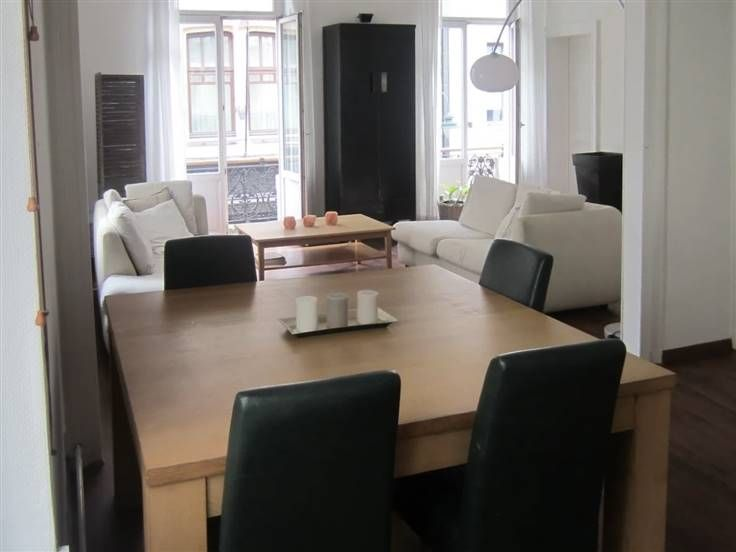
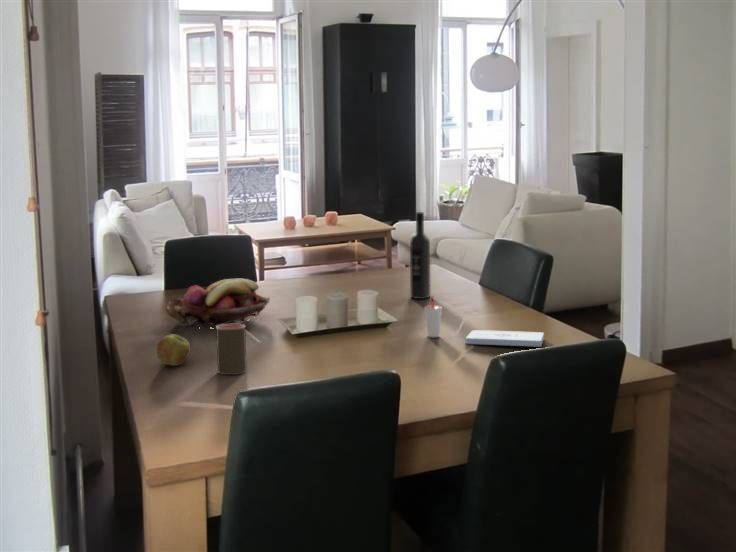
+ notepad [465,329,545,348]
+ cup [423,295,444,338]
+ fruit basket [165,278,271,329]
+ wine bottle [409,211,431,300]
+ cup [215,323,248,376]
+ apple [156,334,191,367]
